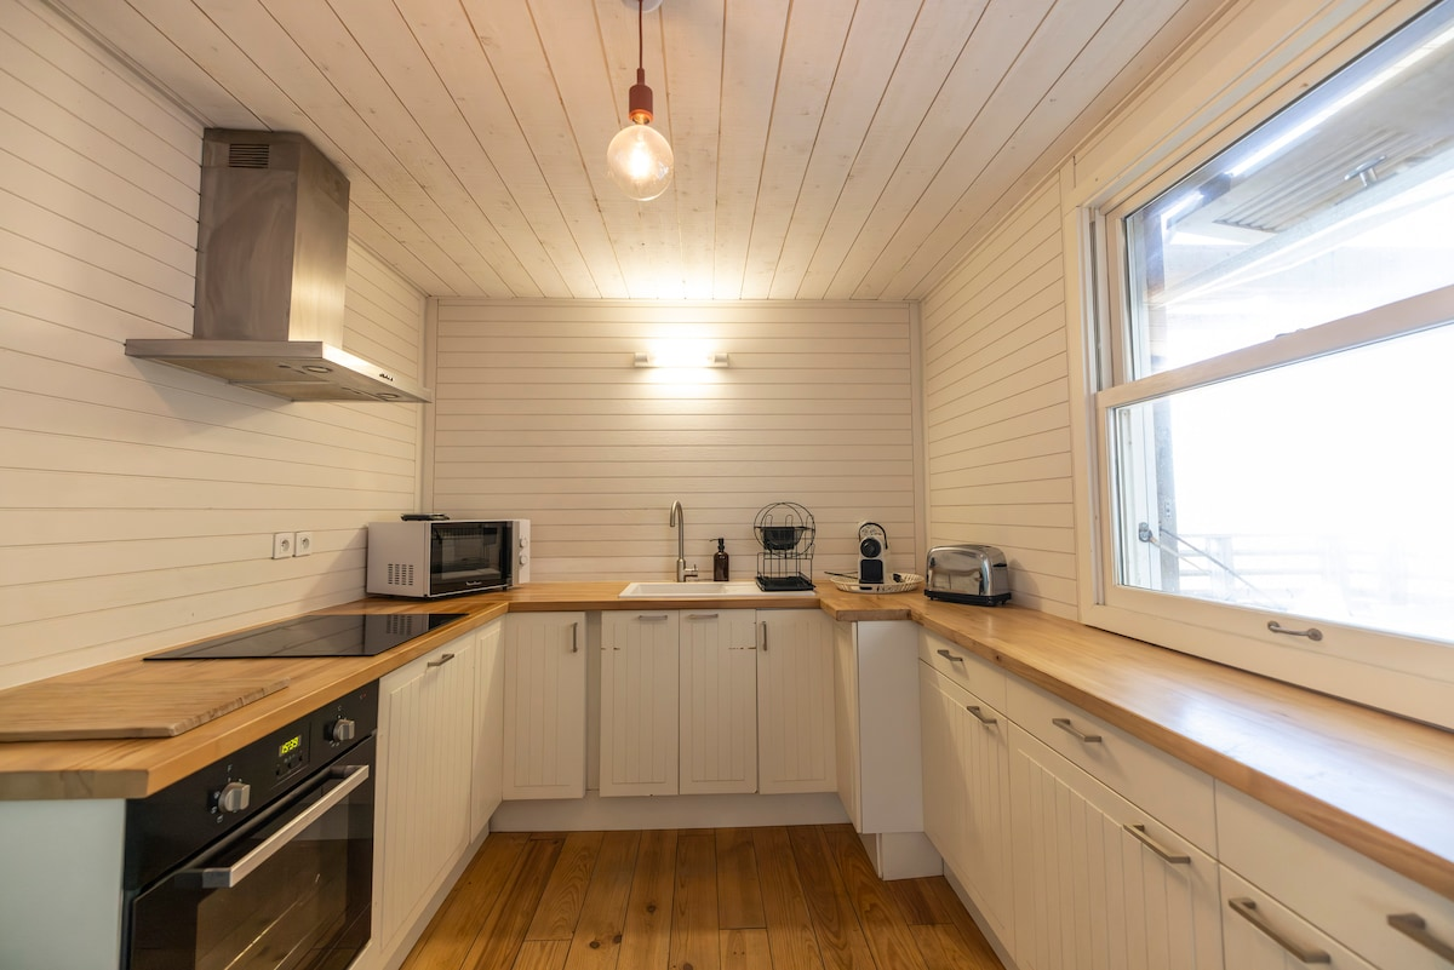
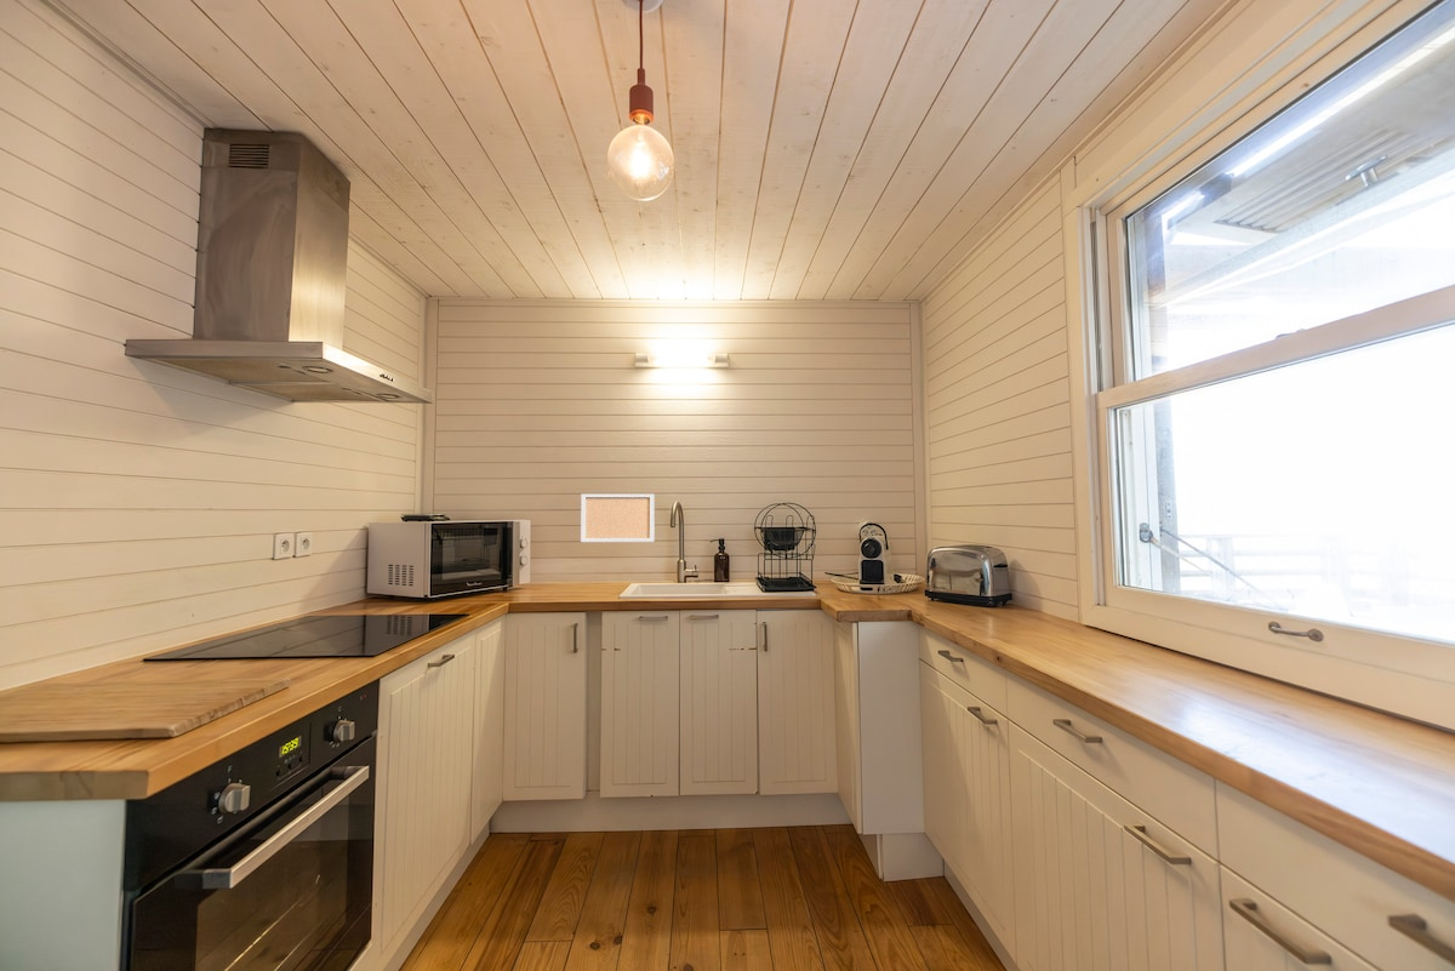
+ wall art [580,493,656,543]
